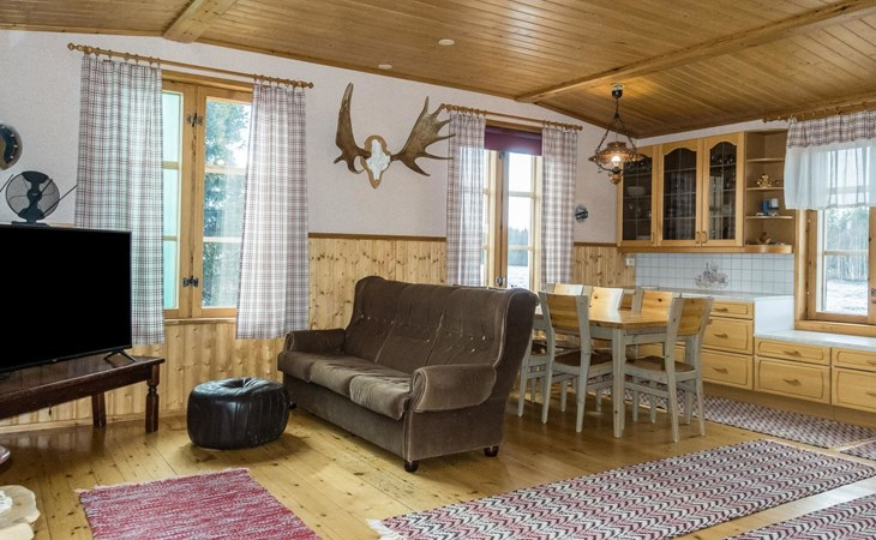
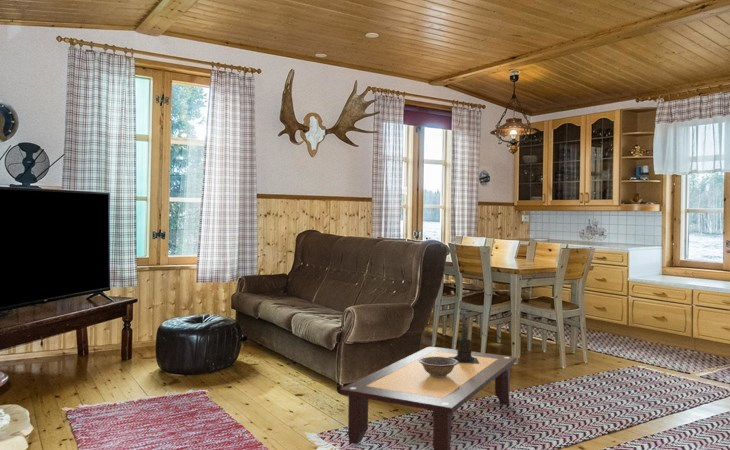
+ coffee table [339,346,518,450]
+ candle holder [449,303,480,364]
+ decorative bowl [419,356,458,378]
